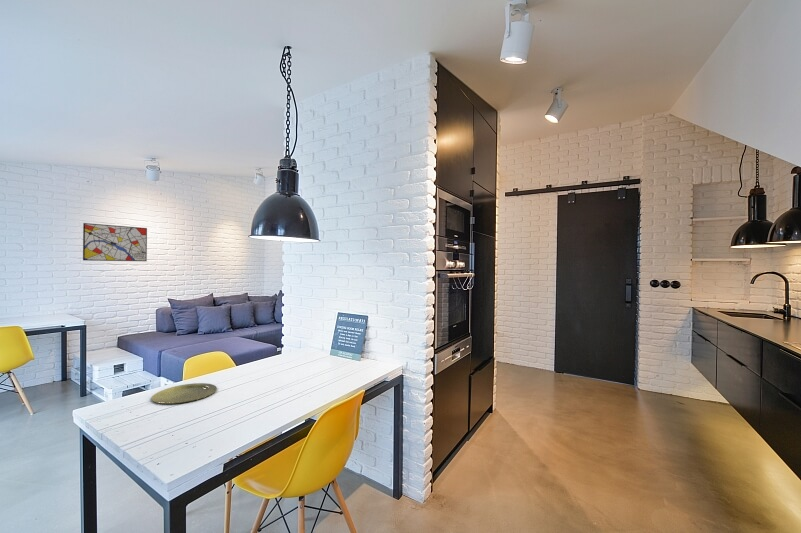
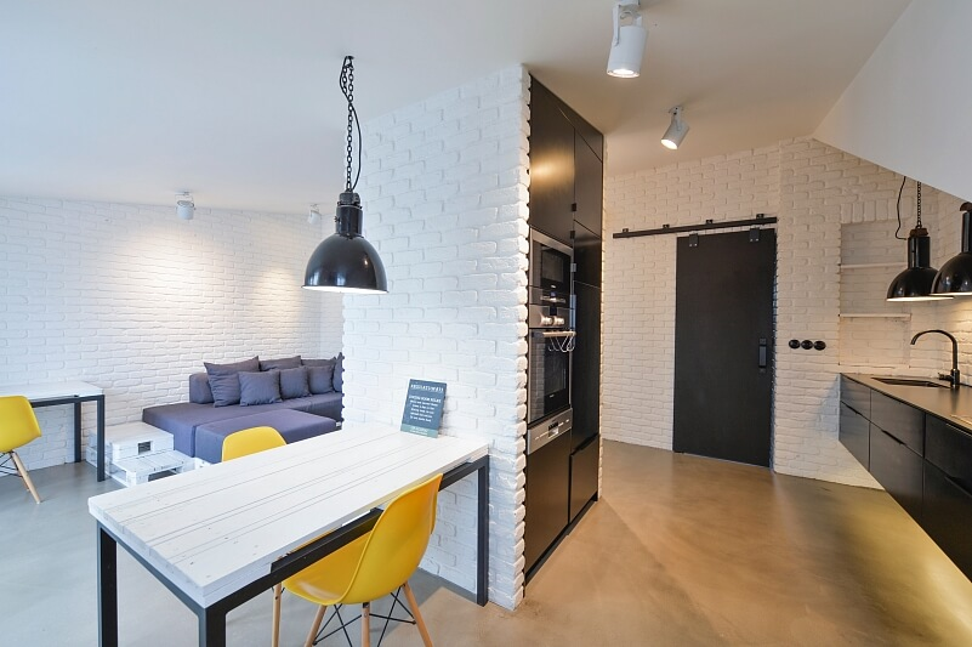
- wall art [82,222,148,262]
- plate [150,382,218,405]
